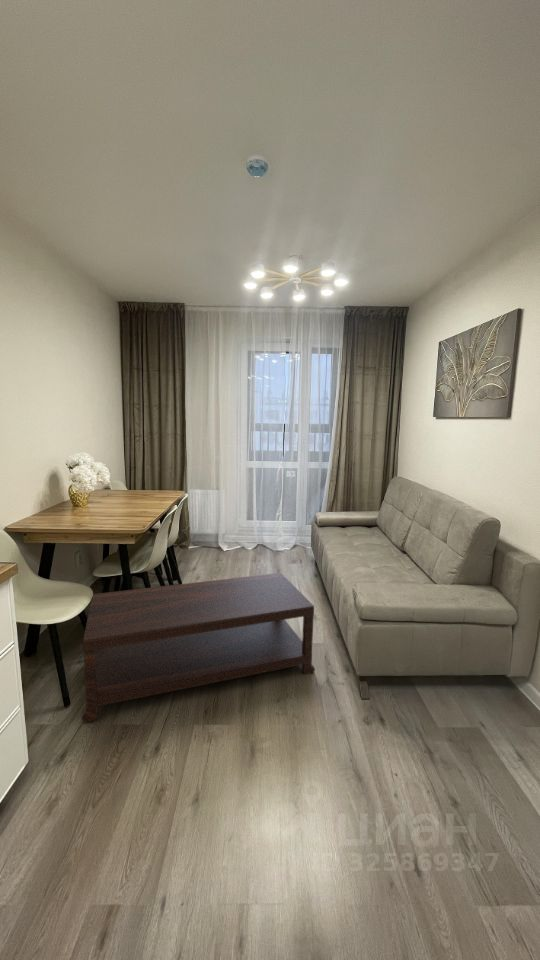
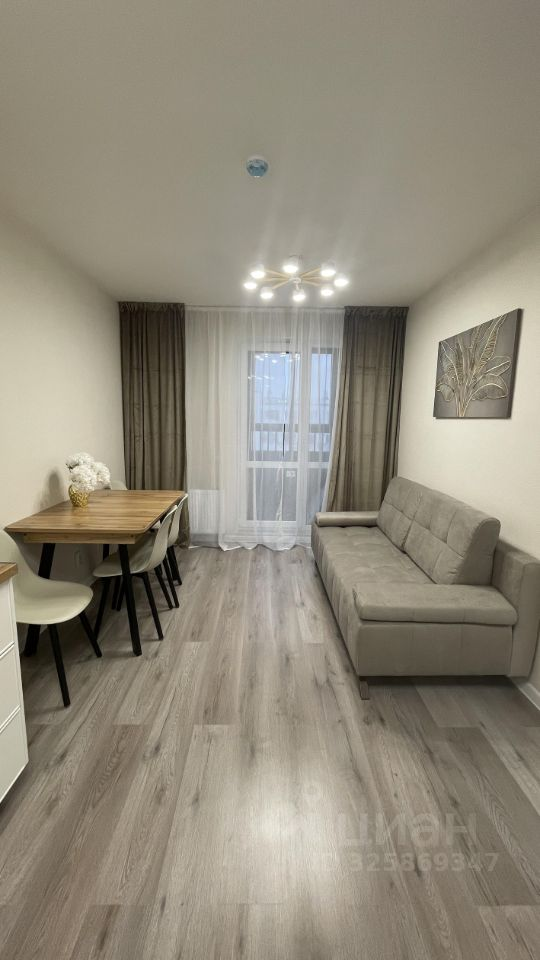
- coffee table [80,572,316,723]
